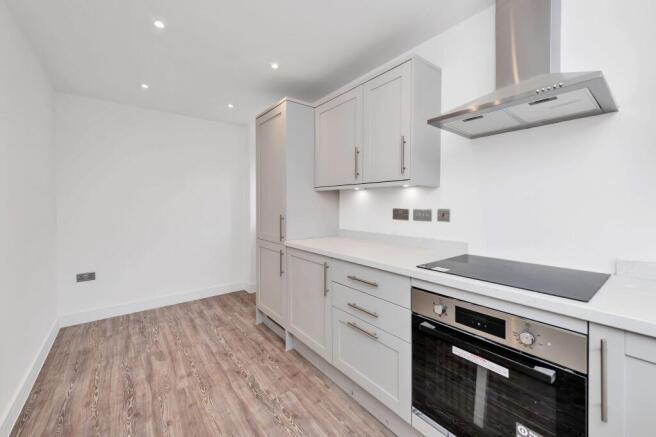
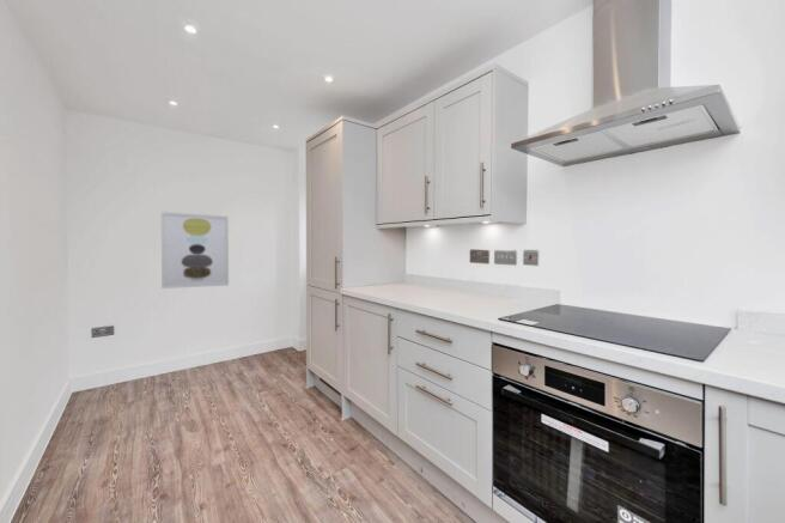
+ wall art [160,211,230,290]
